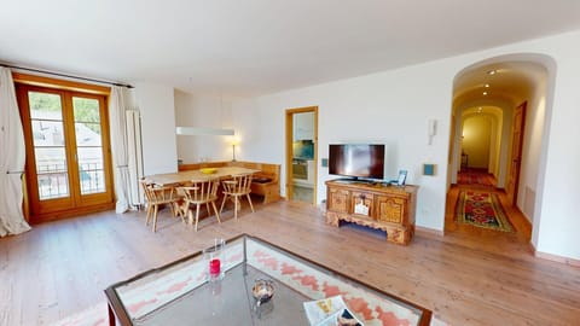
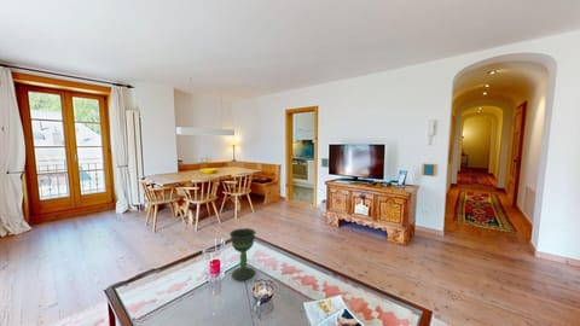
+ chalice [228,227,257,281]
